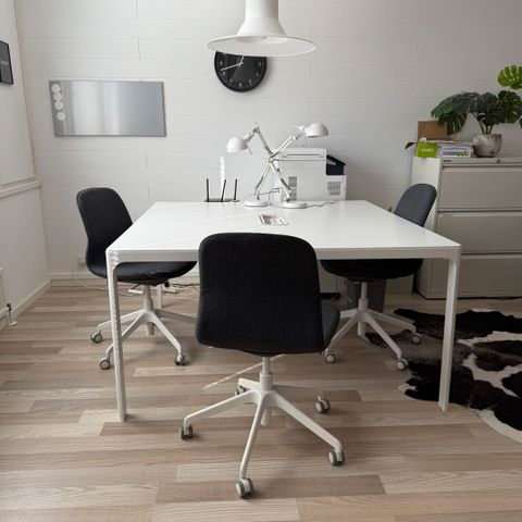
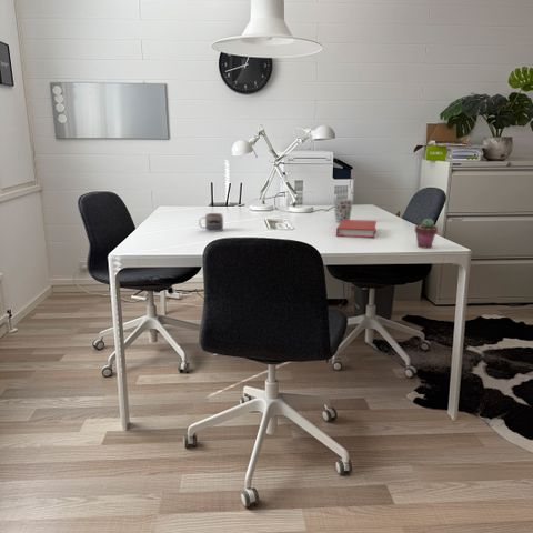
+ mug [198,212,224,233]
+ potted succulent [414,218,439,249]
+ book [335,219,378,239]
+ cup [333,198,354,223]
